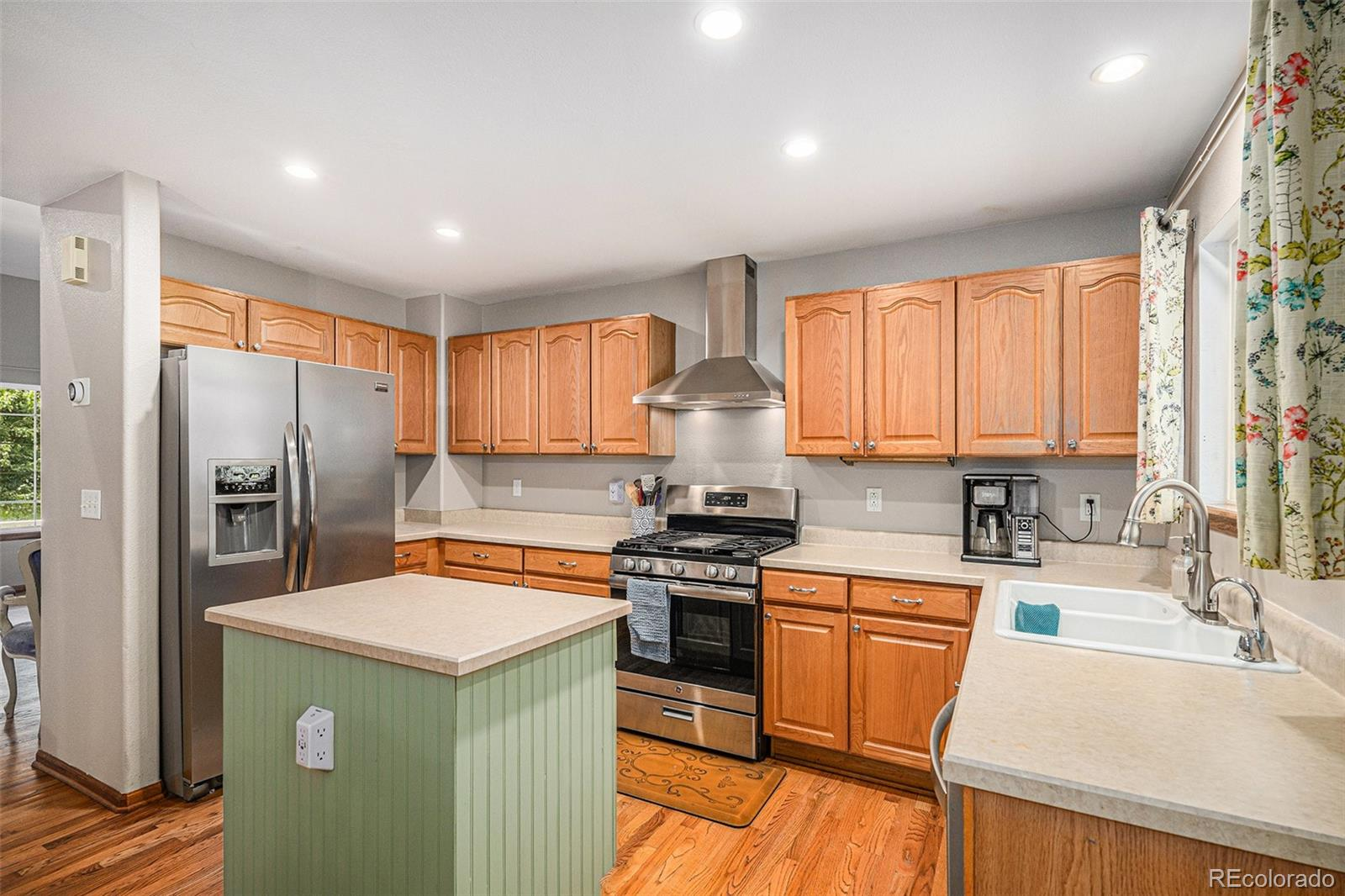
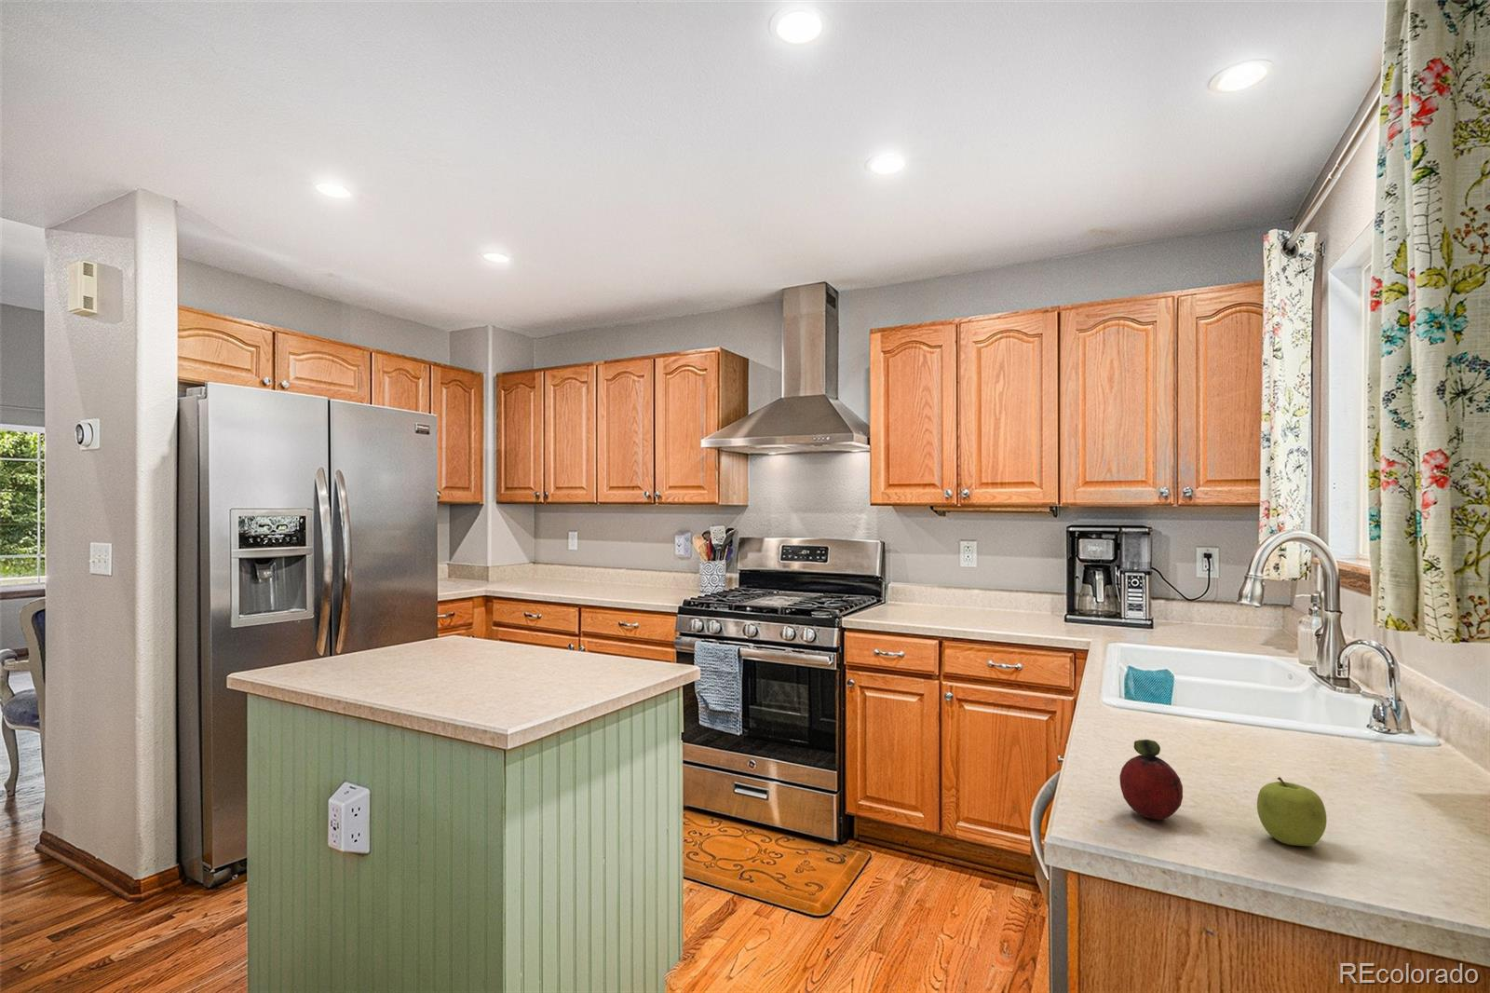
+ fruit [1256,776,1327,847]
+ fruit [1119,739,1183,821]
